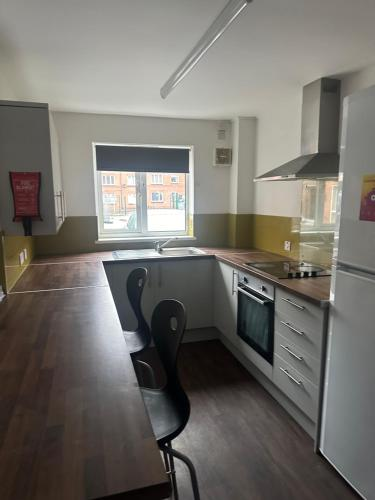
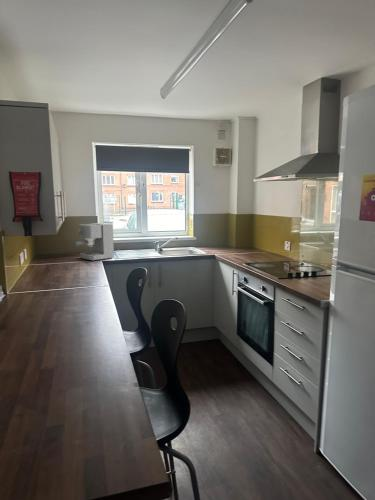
+ coffee maker [73,222,115,262]
